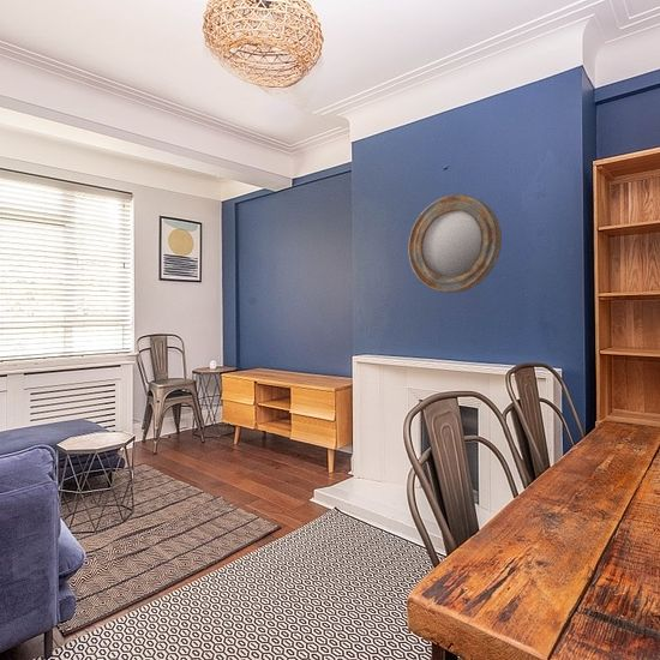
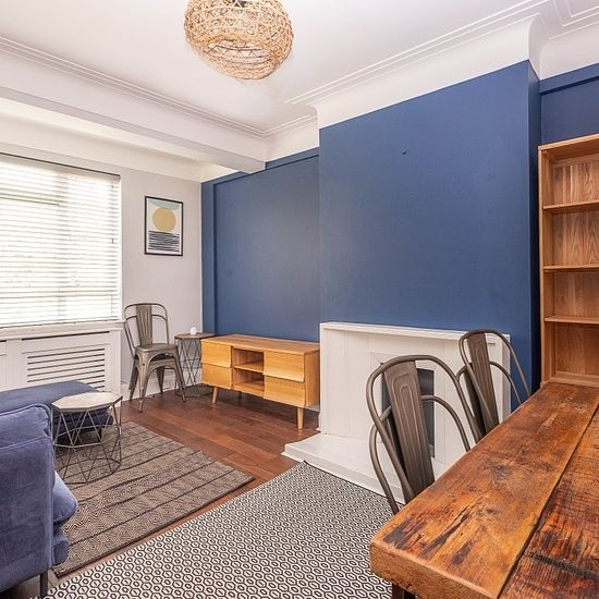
- home mirror [407,193,503,294]
